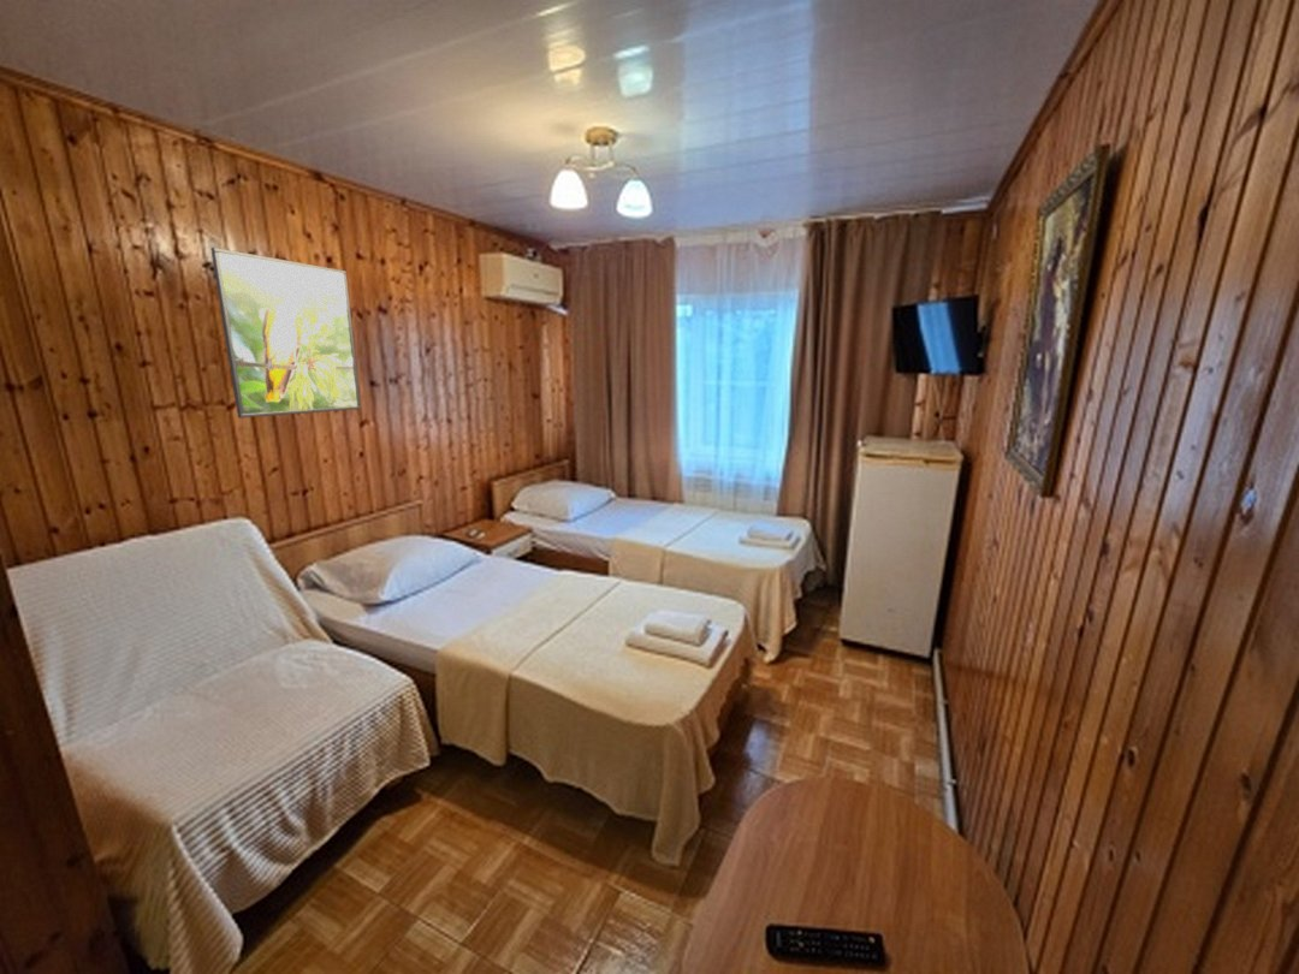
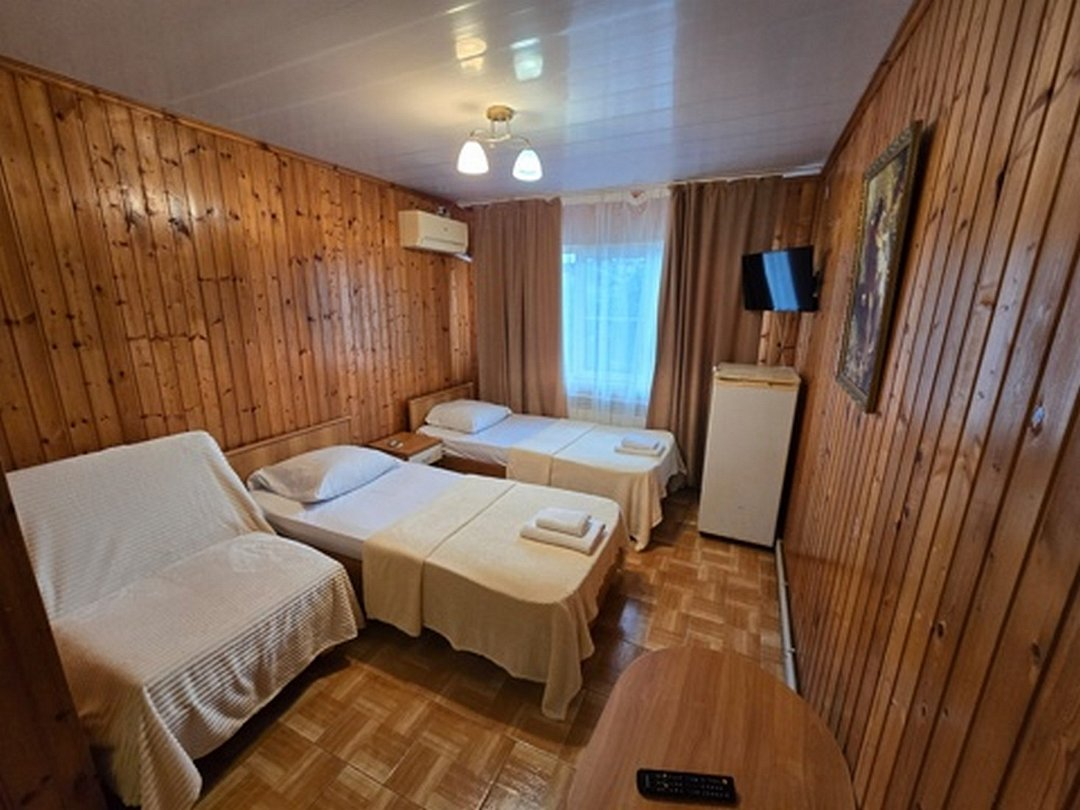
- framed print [209,247,362,420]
